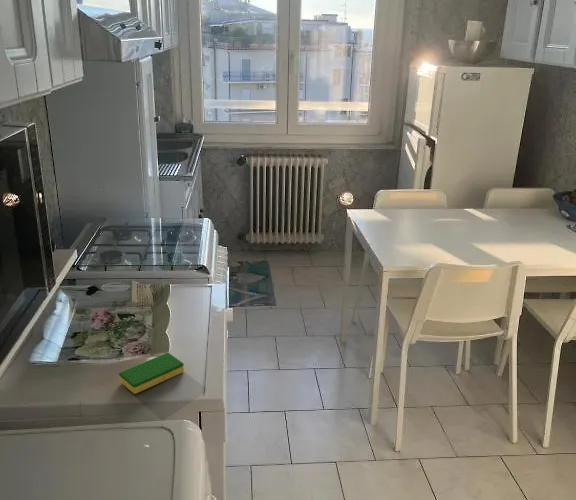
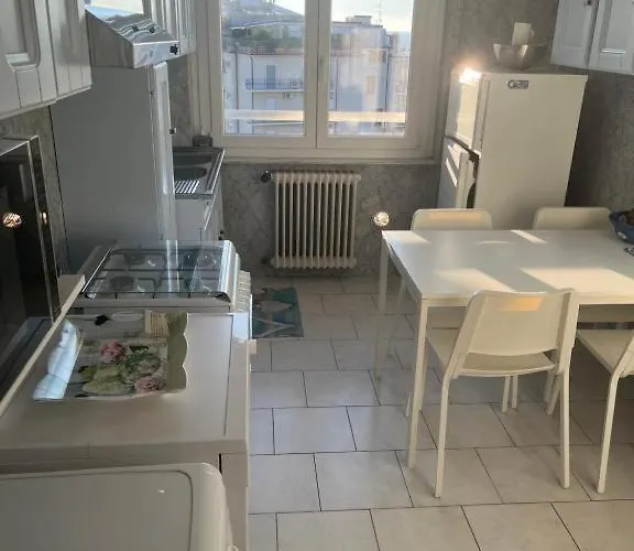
- dish sponge [118,352,185,395]
